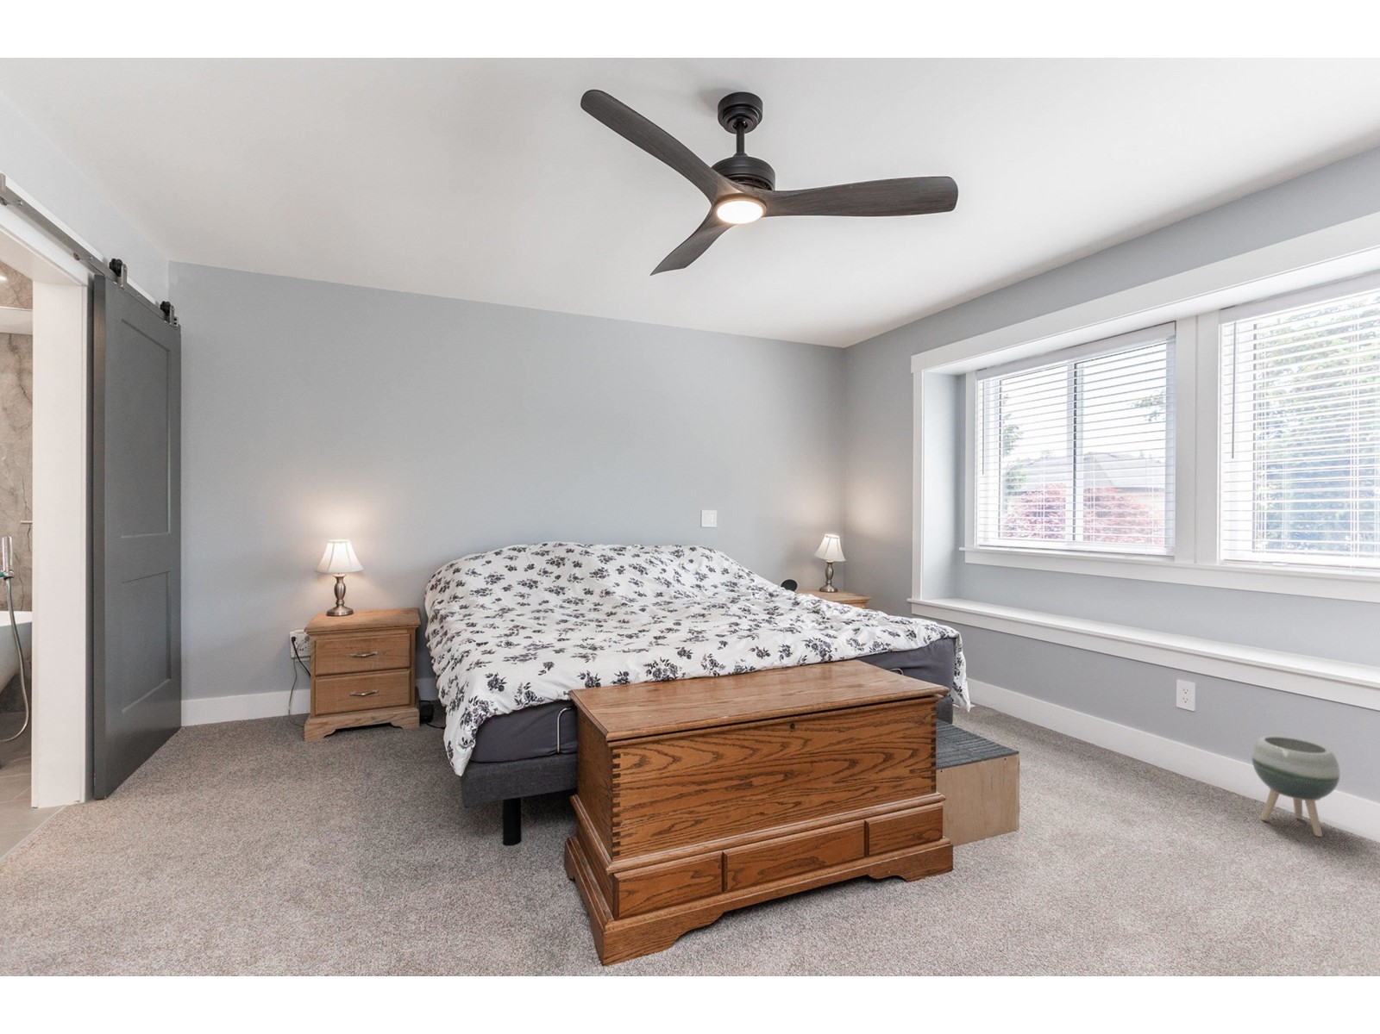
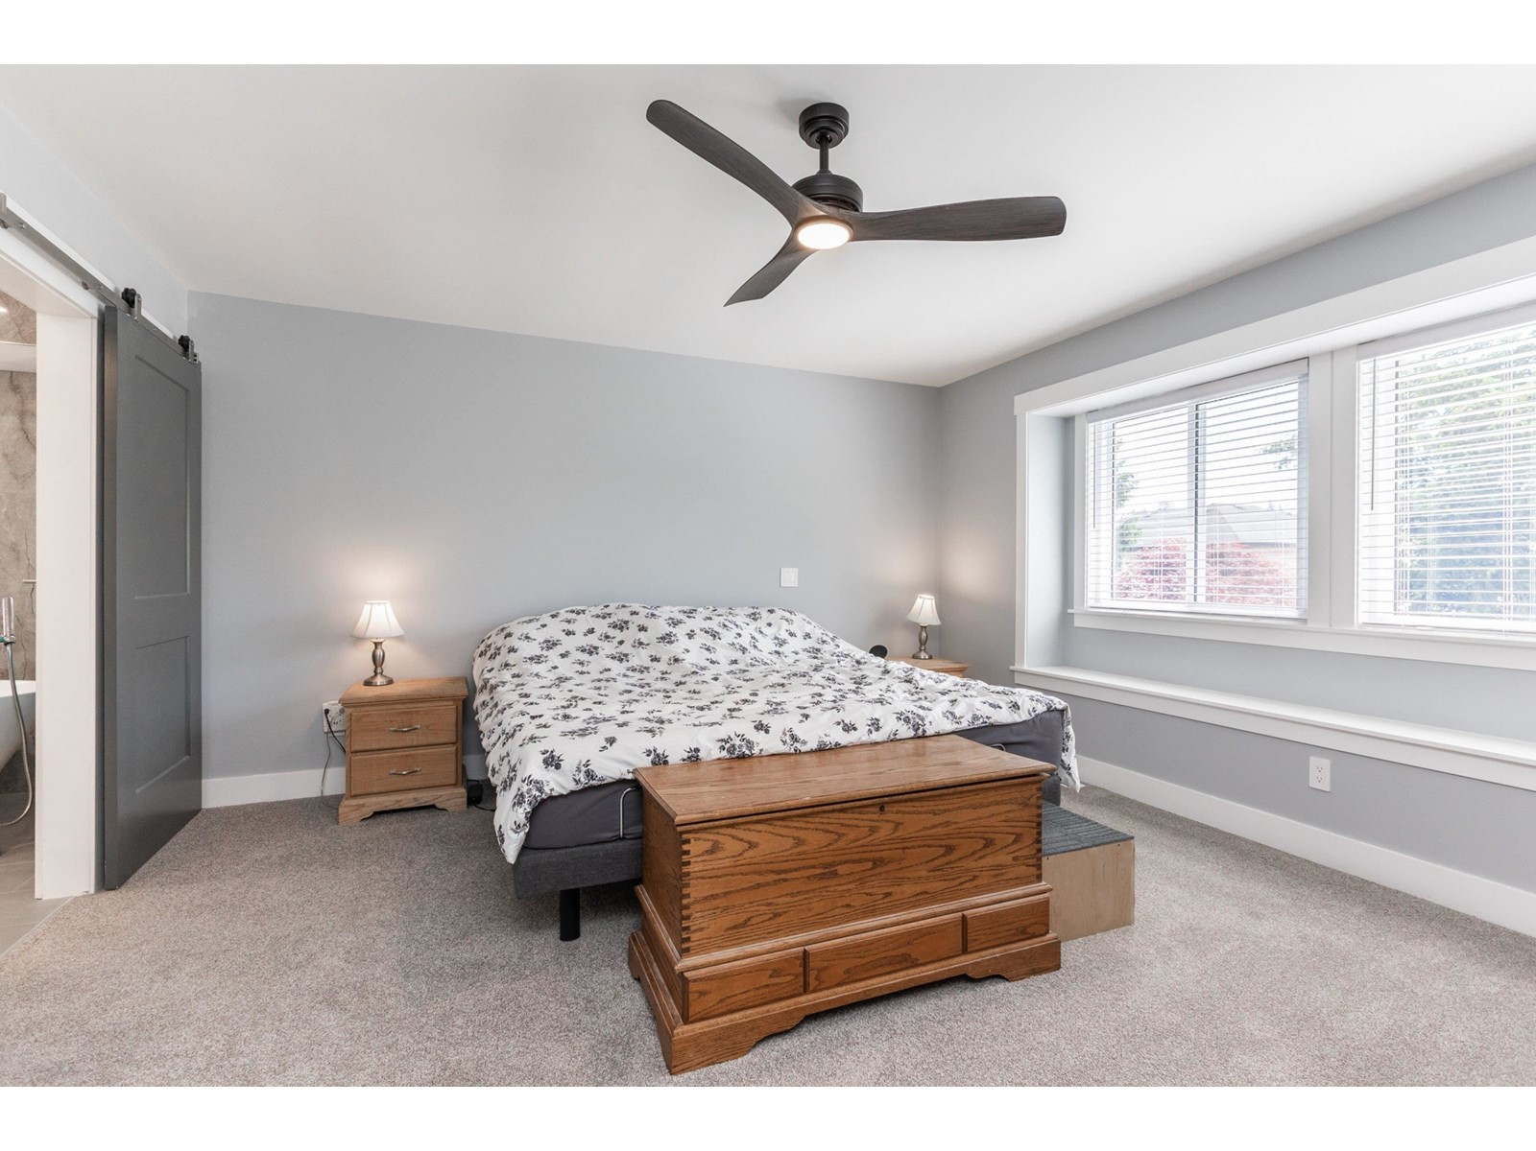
- planter [1251,735,1341,837]
